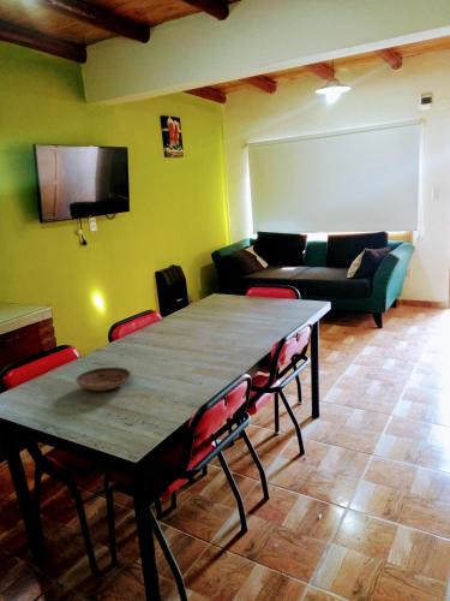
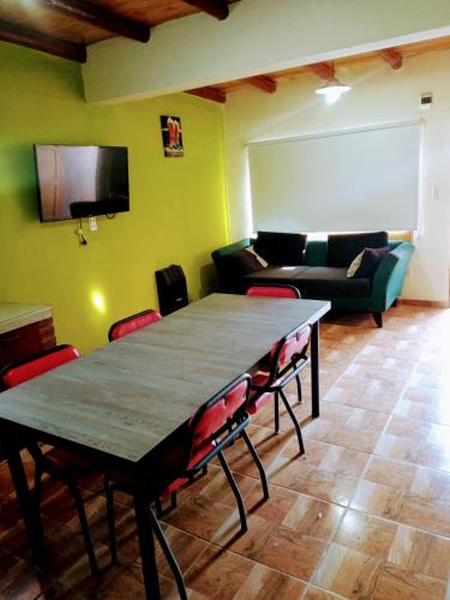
- bowl [74,367,132,392]
